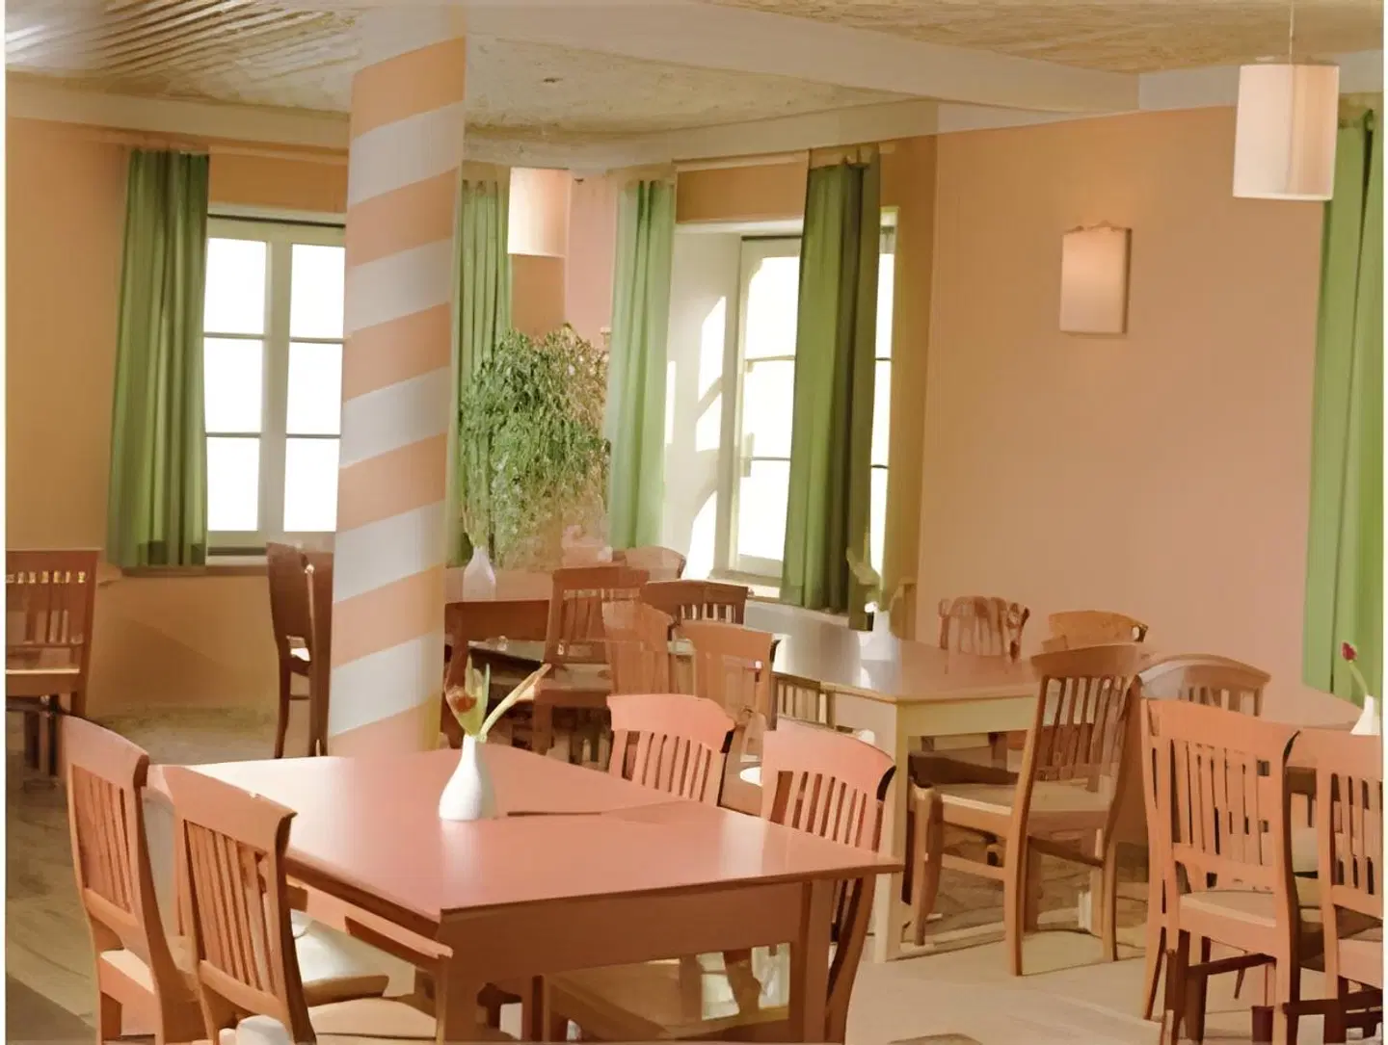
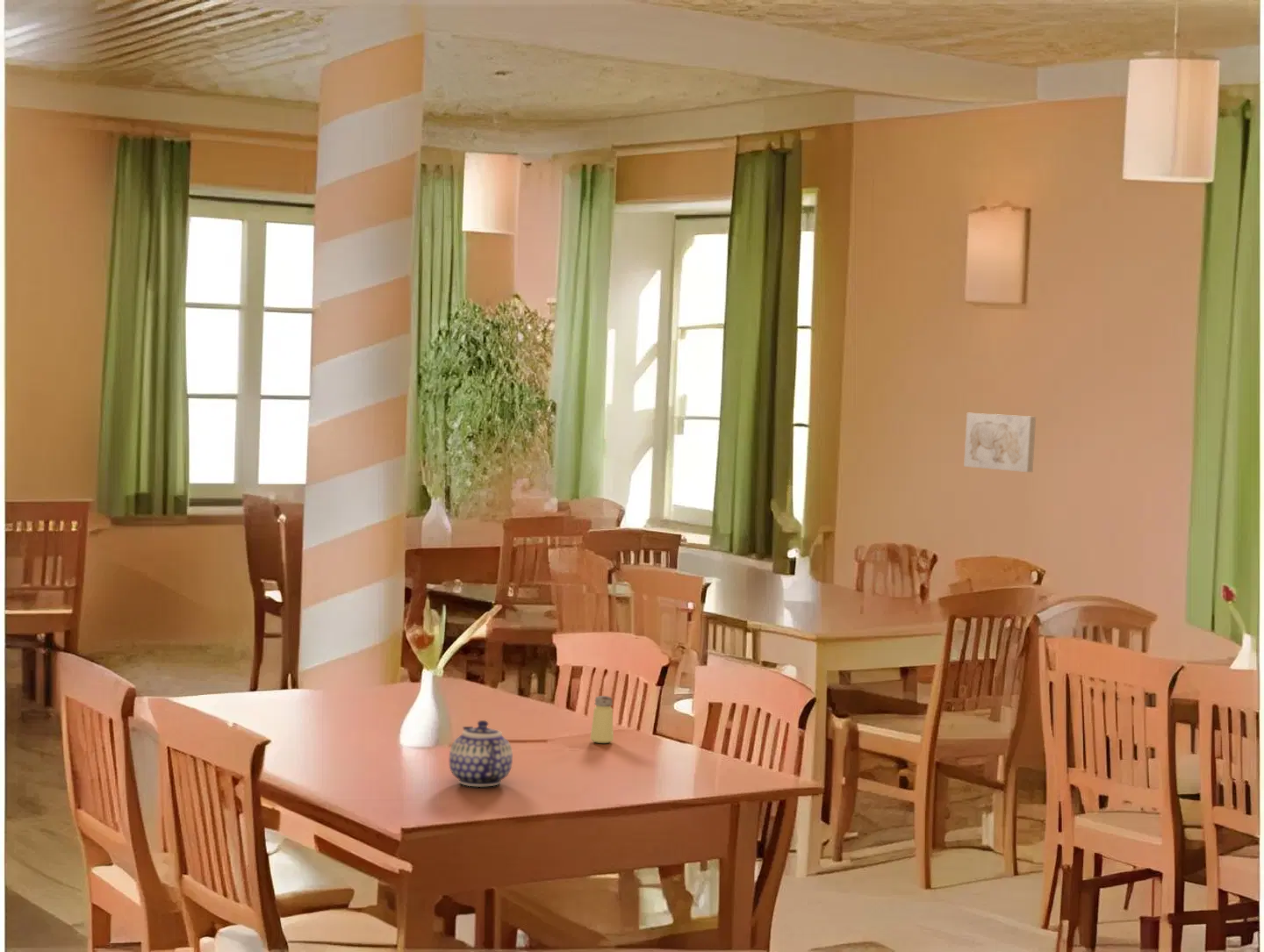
+ saltshaker [590,695,614,744]
+ teapot [449,719,514,787]
+ wall art [963,412,1037,473]
